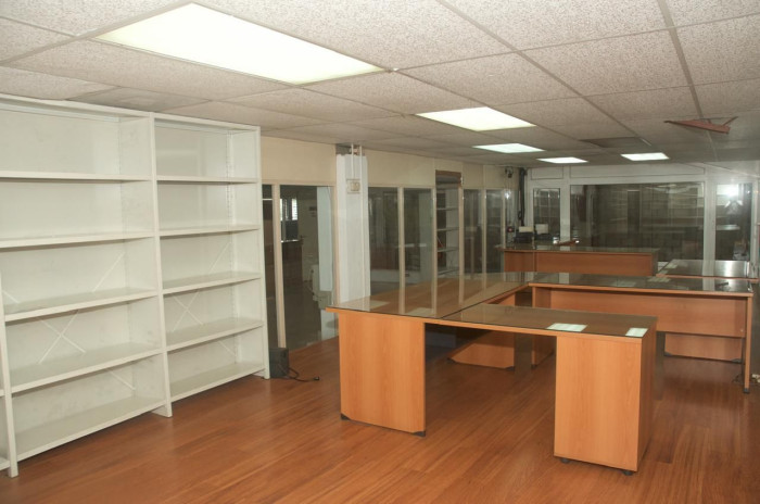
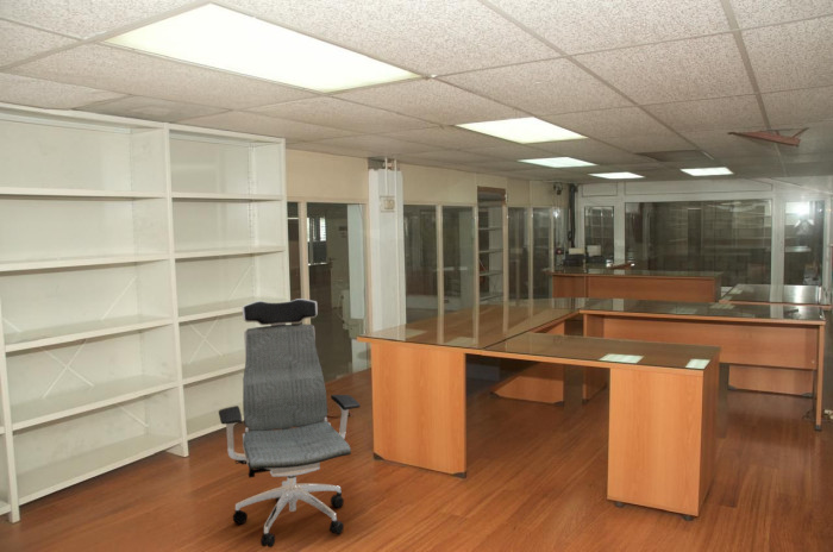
+ office chair [218,297,362,548]
